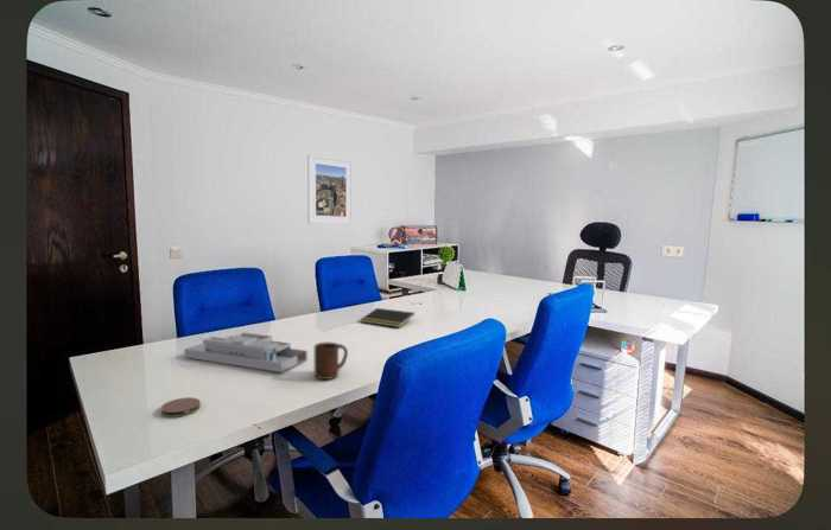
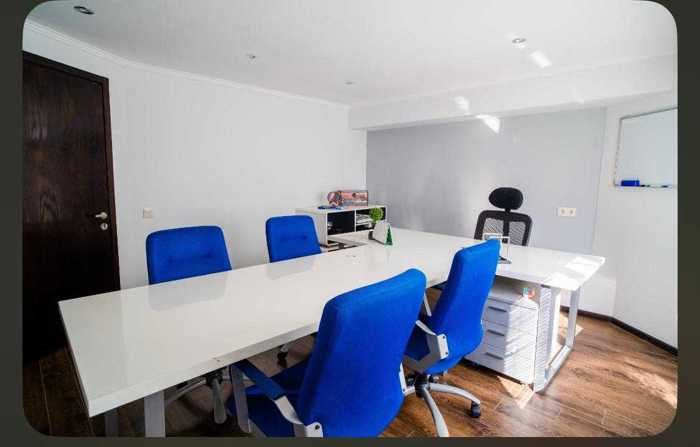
- notepad [359,307,415,328]
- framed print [306,153,354,225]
- desk organizer [183,332,309,373]
- coaster [160,396,202,419]
- cup [313,341,349,381]
